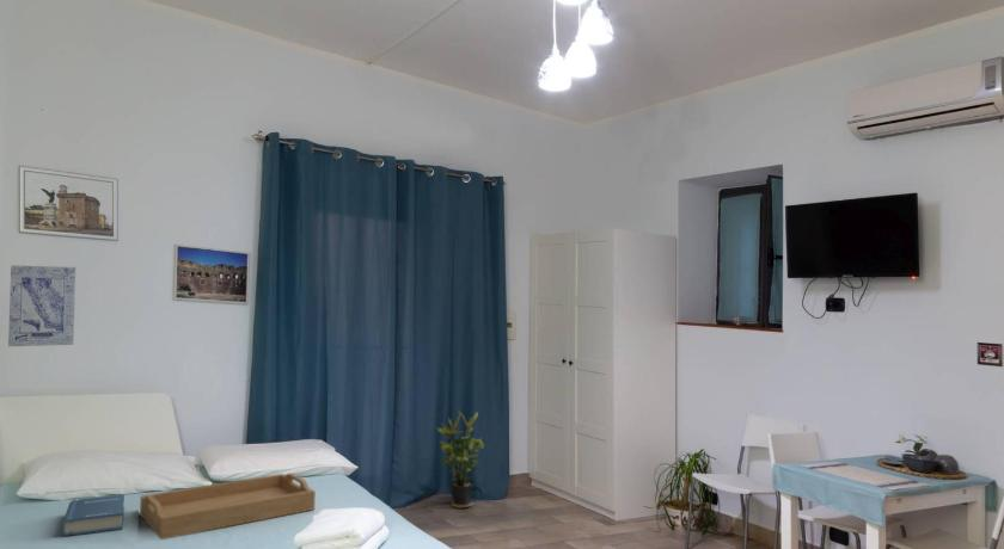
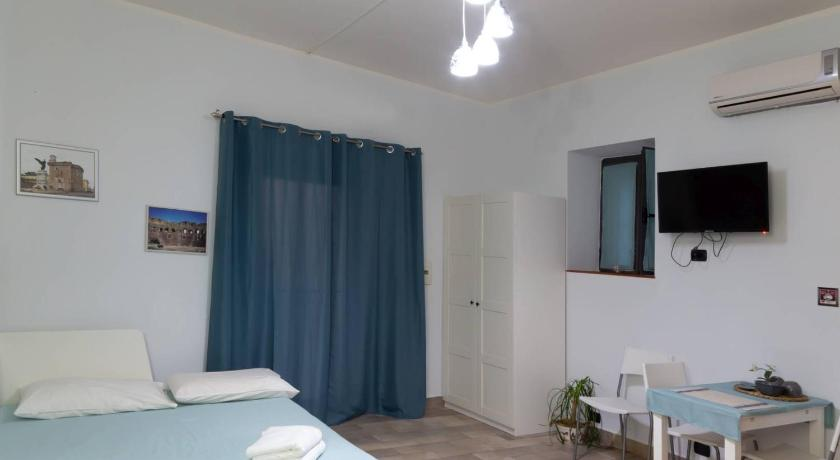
- hardback book [61,493,126,537]
- wall art [7,264,76,347]
- potted plant [436,409,485,510]
- serving tray [139,471,317,541]
